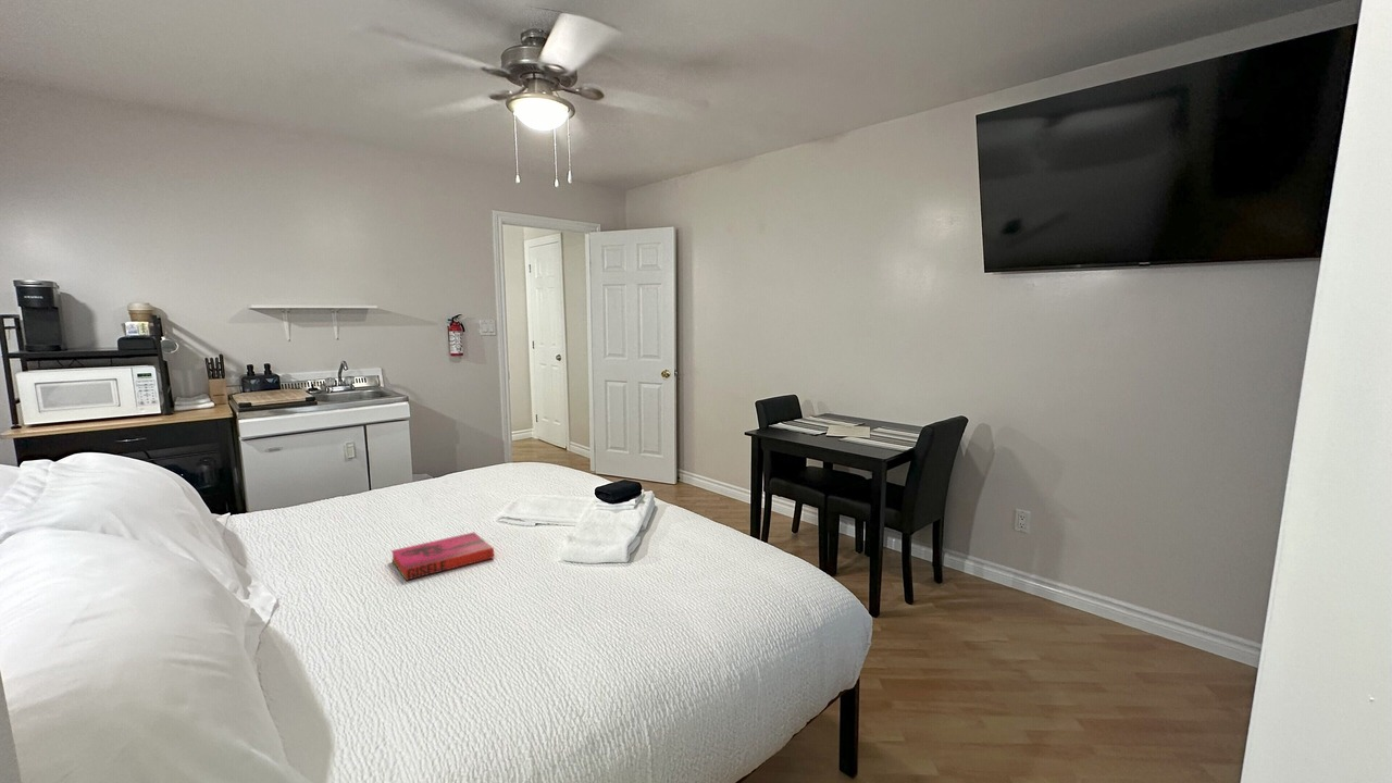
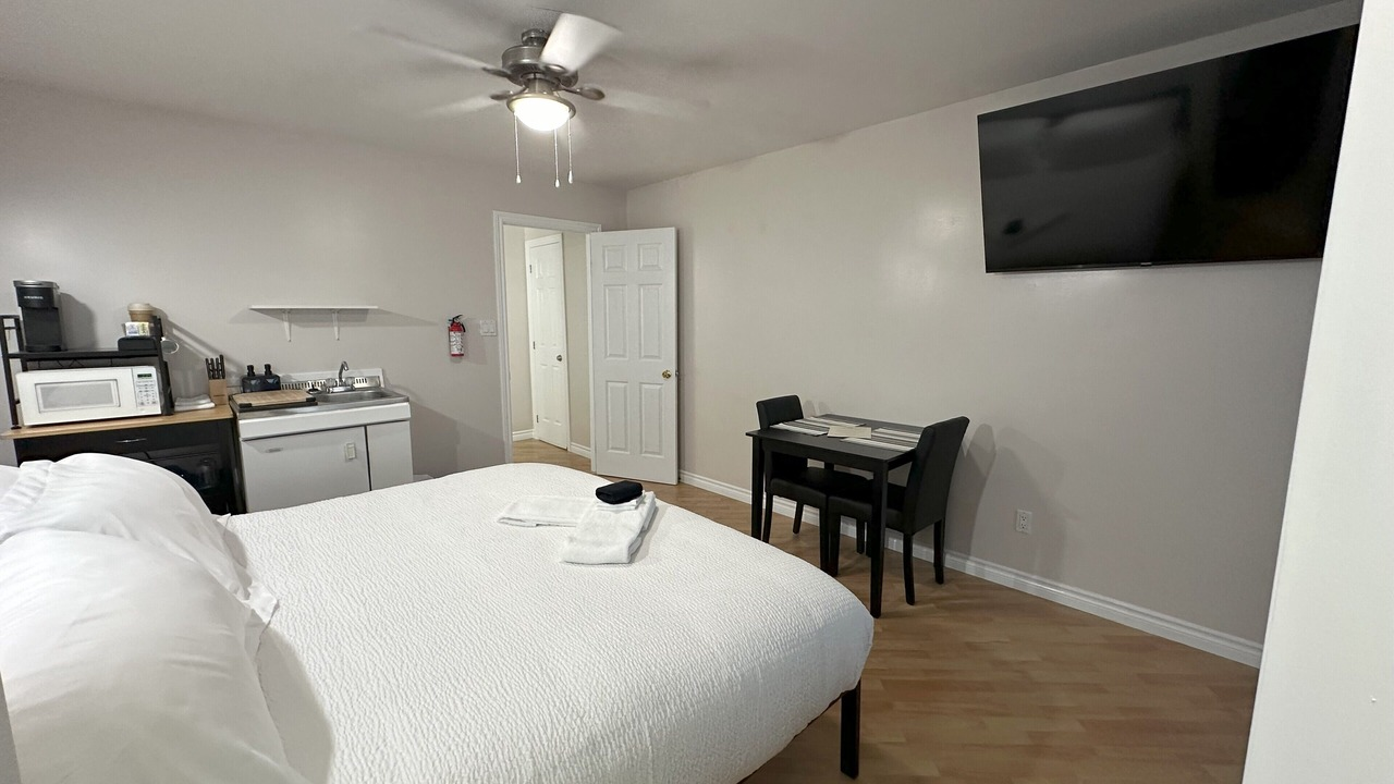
- hardback book [390,532,495,582]
